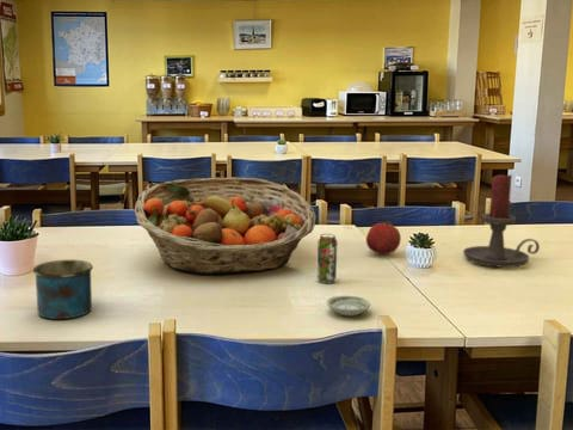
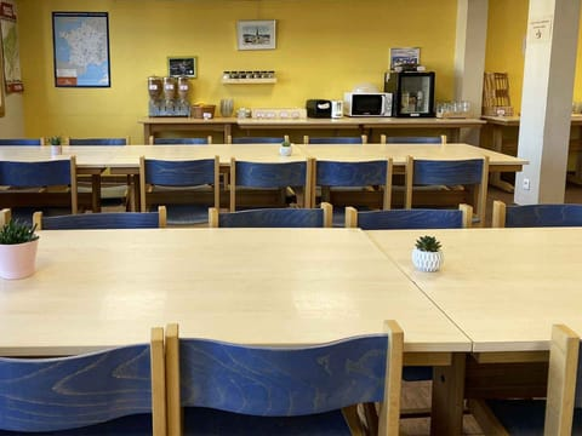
- saucer [326,295,371,318]
- beverage can [316,232,339,284]
- fruit basket [134,177,318,275]
- candle holder [462,173,541,269]
- mug [31,259,94,320]
- fruit [365,220,402,256]
